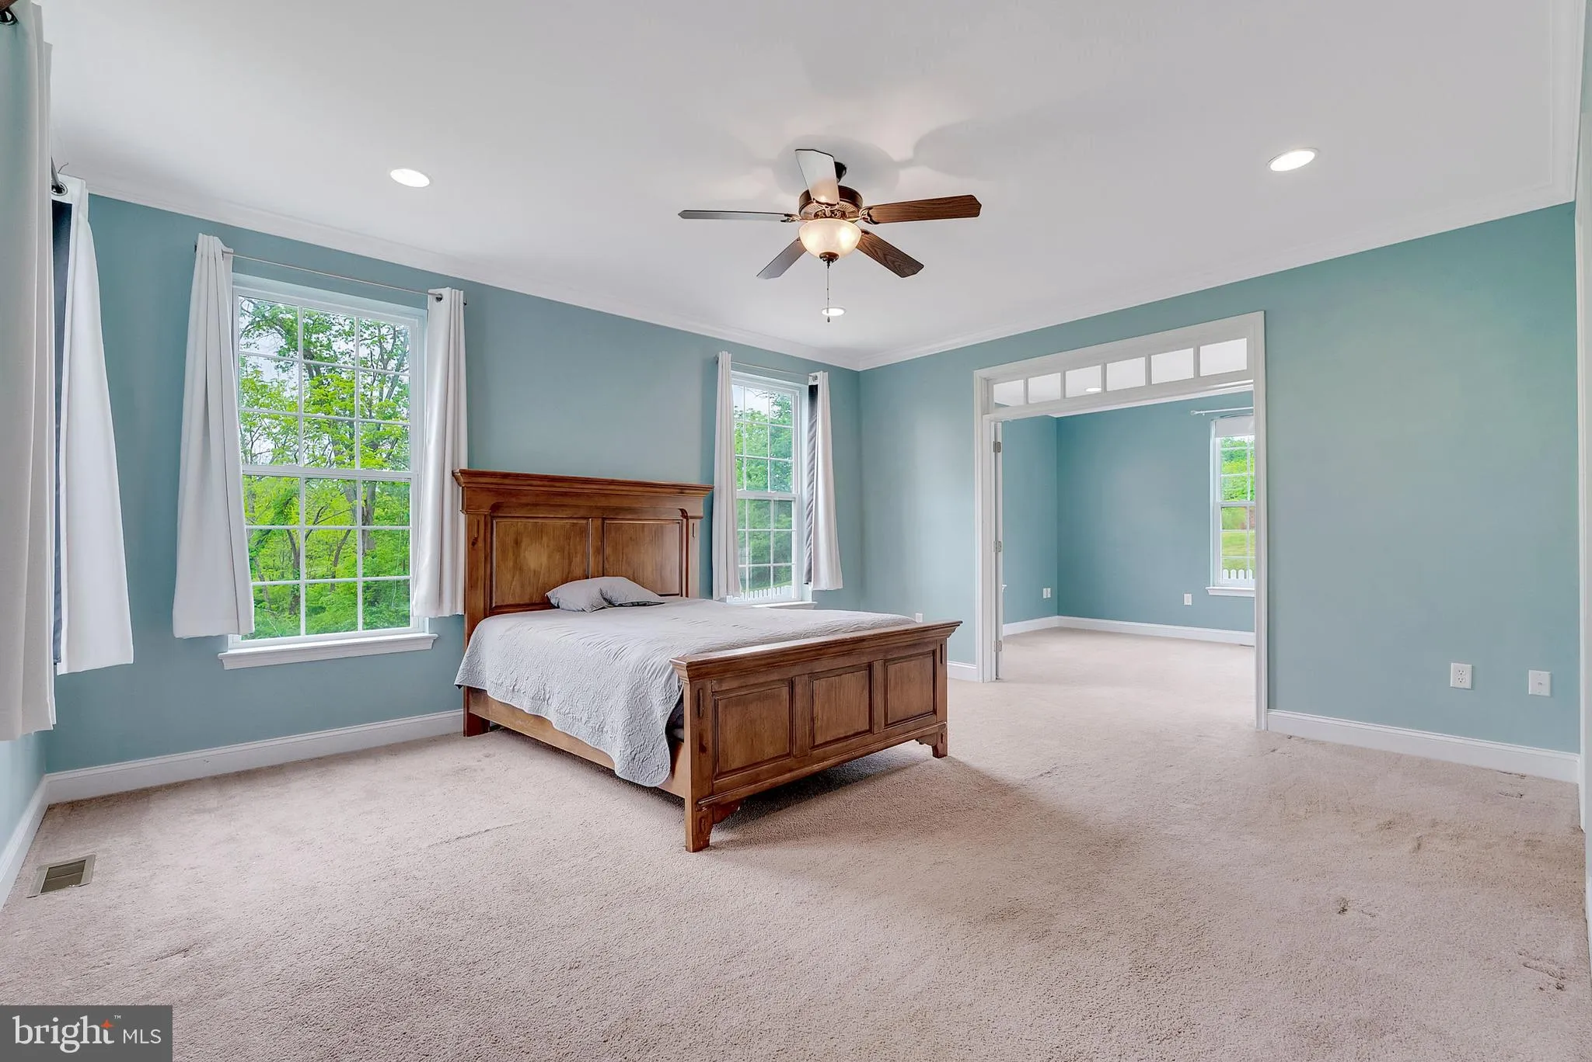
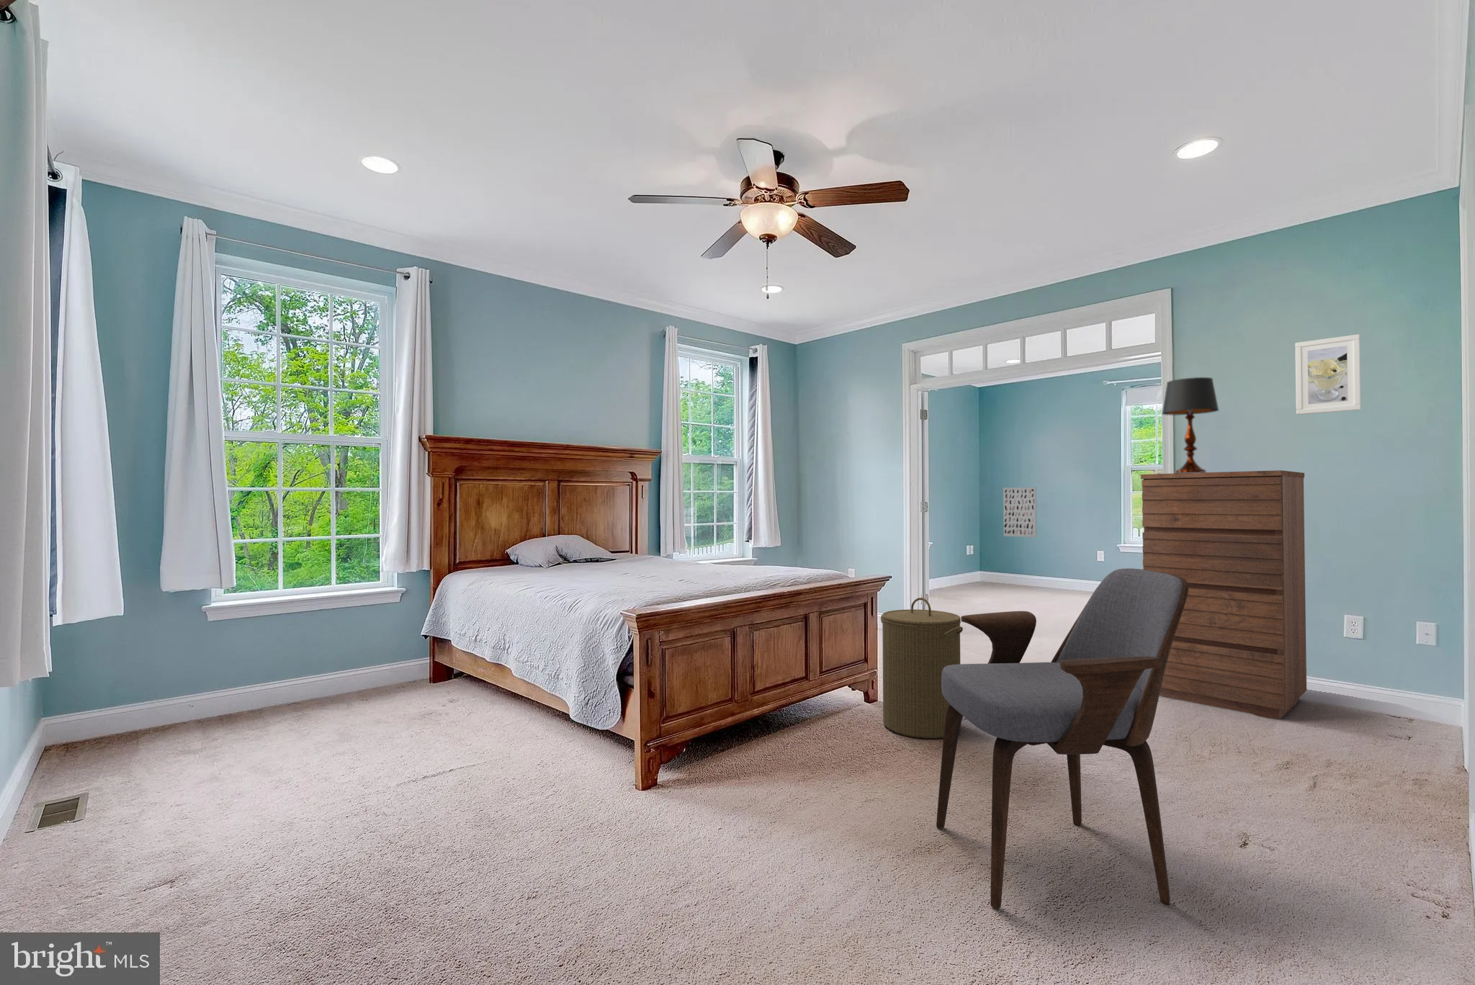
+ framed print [1295,333,1362,416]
+ armchair [935,567,1188,909]
+ wall art [1002,487,1038,538]
+ table lamp [1161,377,1220,473]
+ dresser [1140,469,1307,720]
+ laundry hamper [880,597,964,740]
